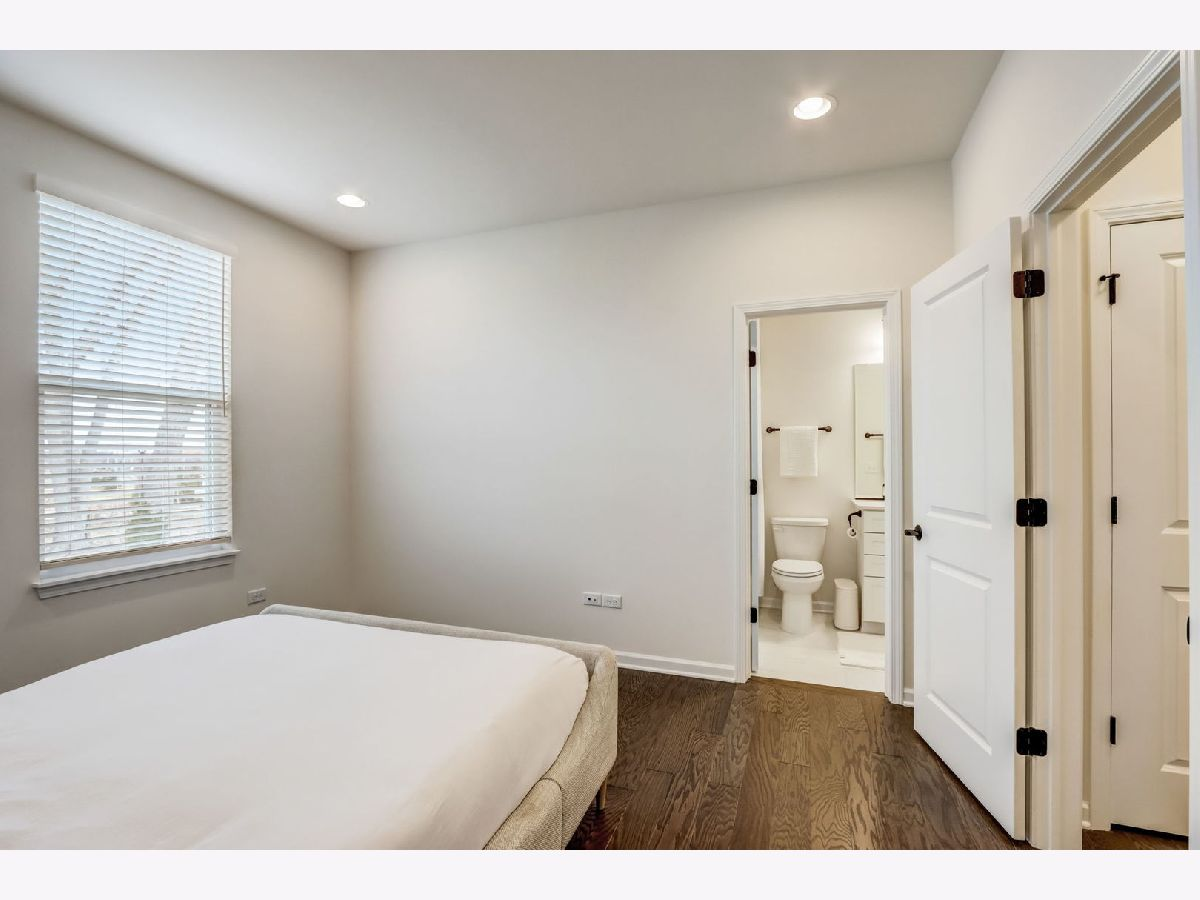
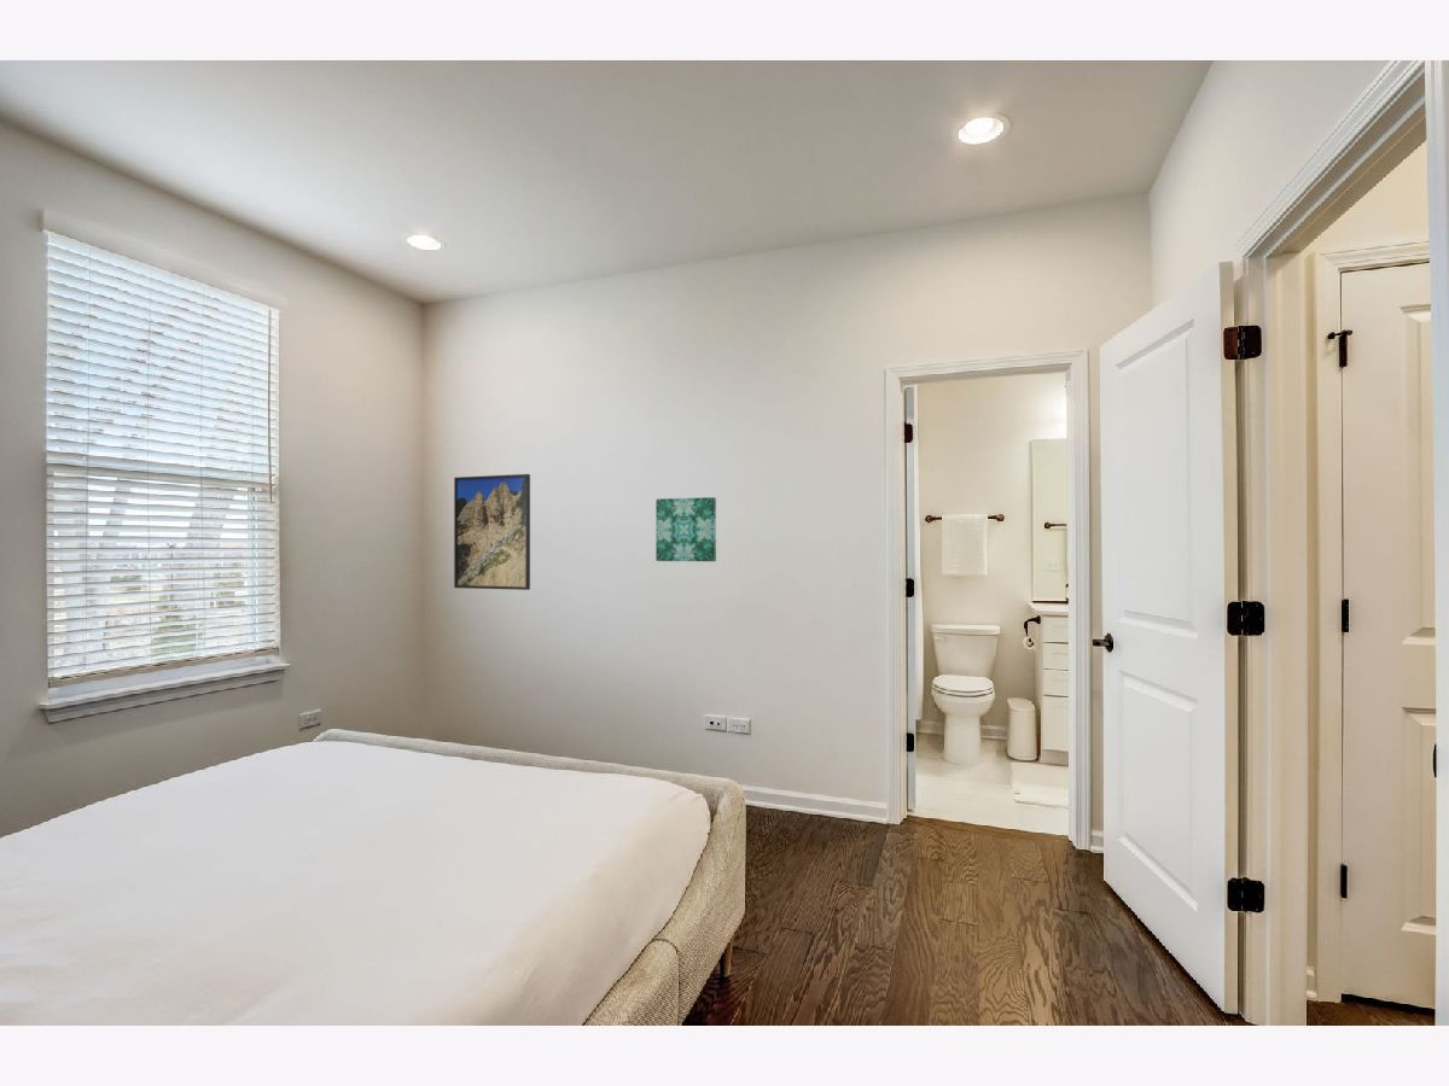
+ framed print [453,473,531,591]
+ wall art [654,496,717,562]
